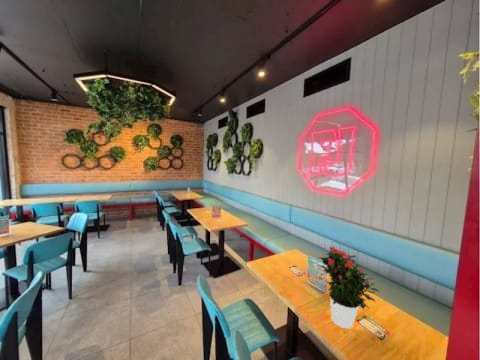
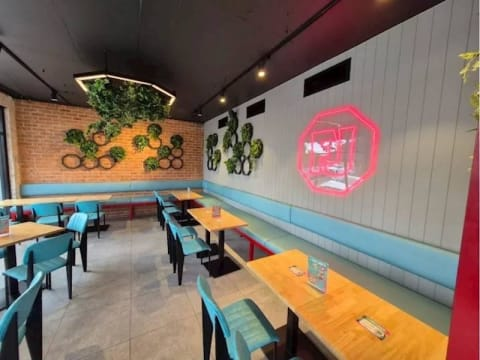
- potted flower [317,245,381,329]
